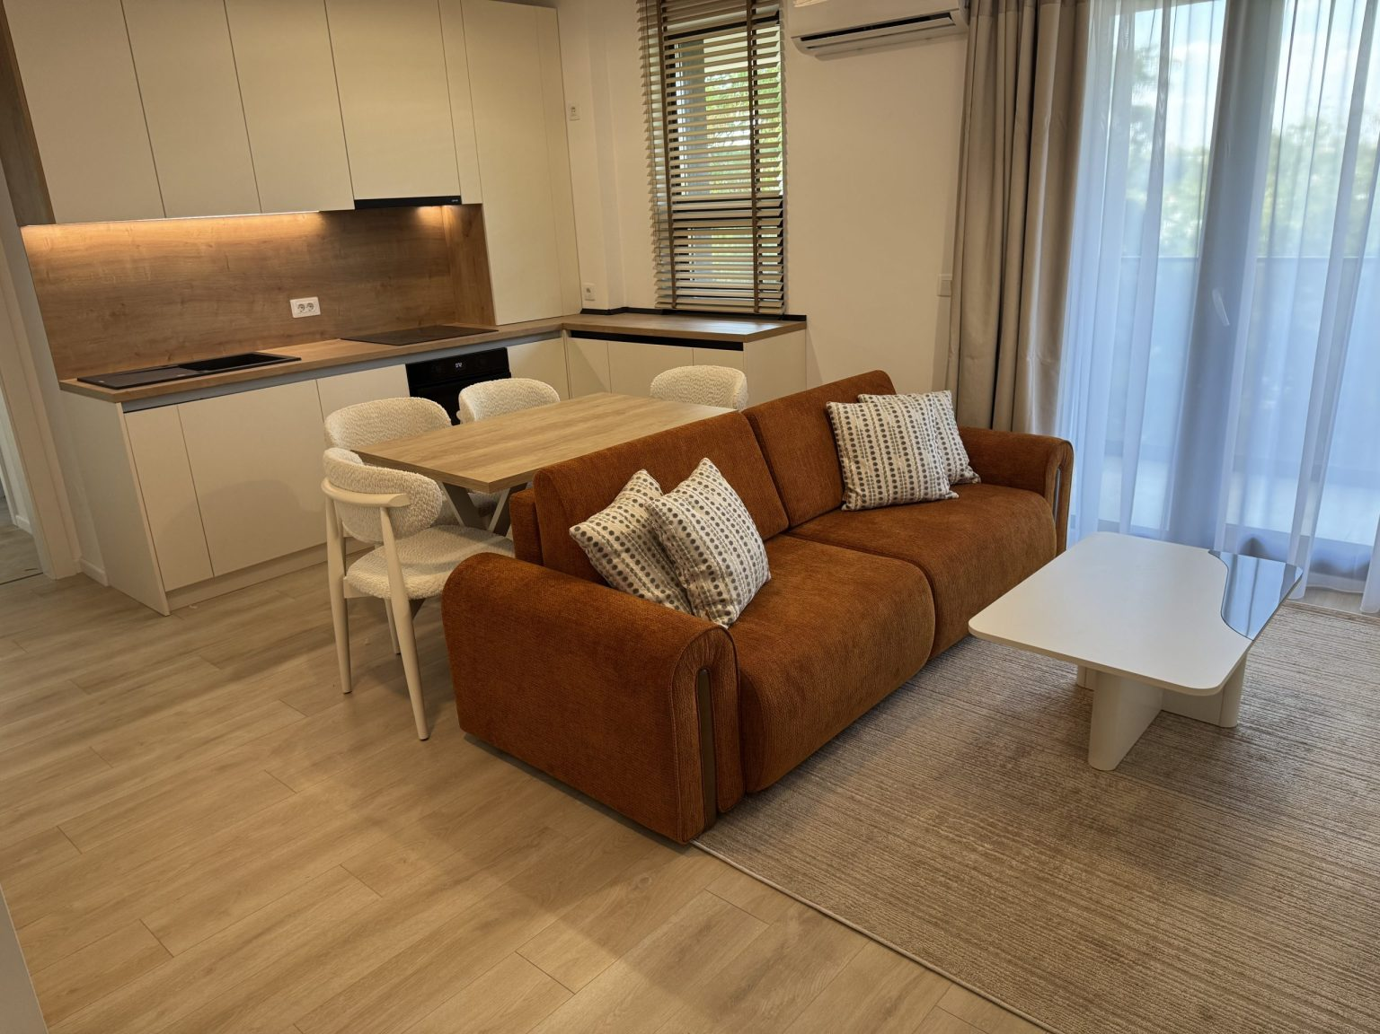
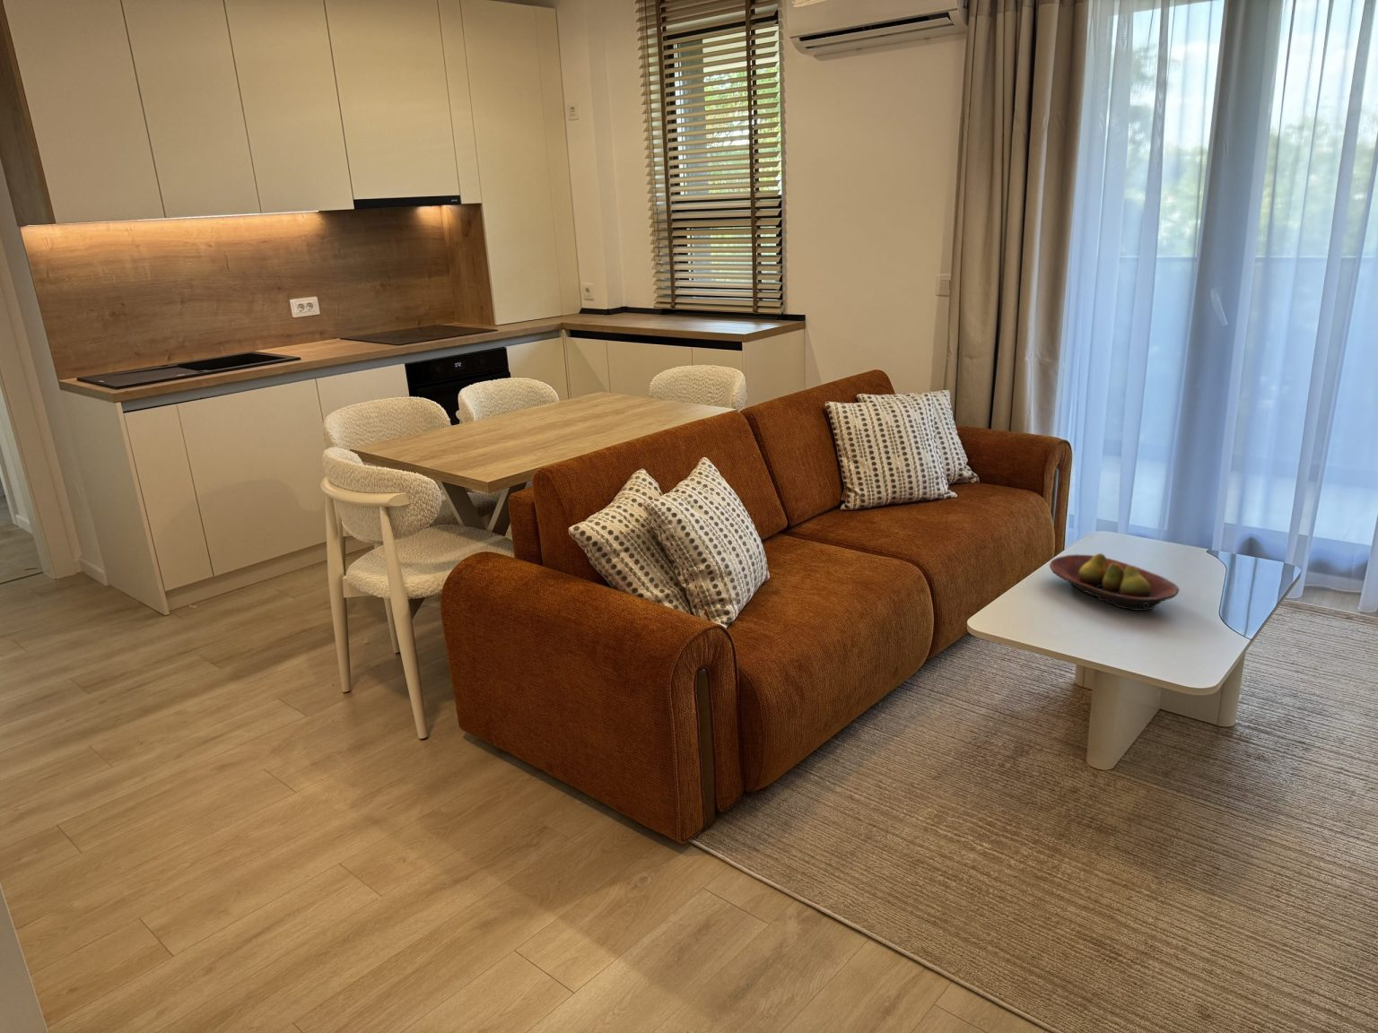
+ fruit bowl [1049,552,1179,612]
